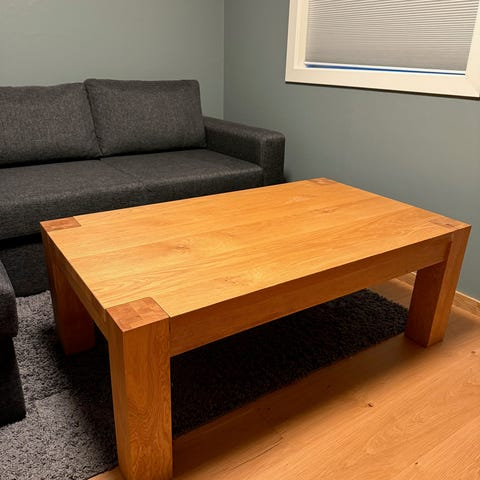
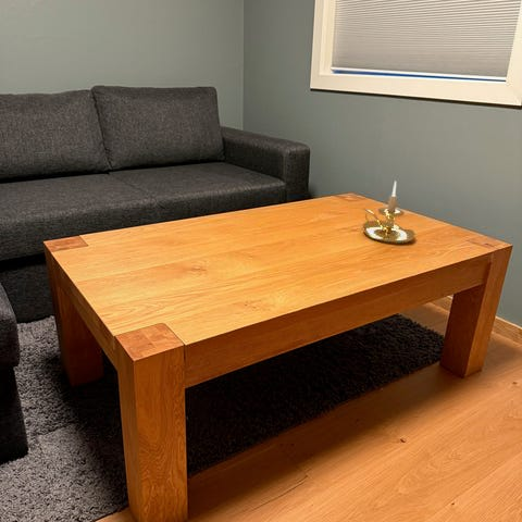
+ candle holder [362,179,417,245]
